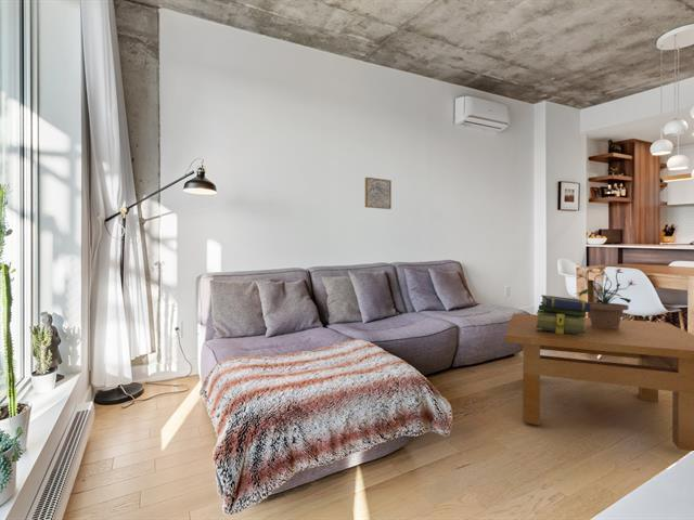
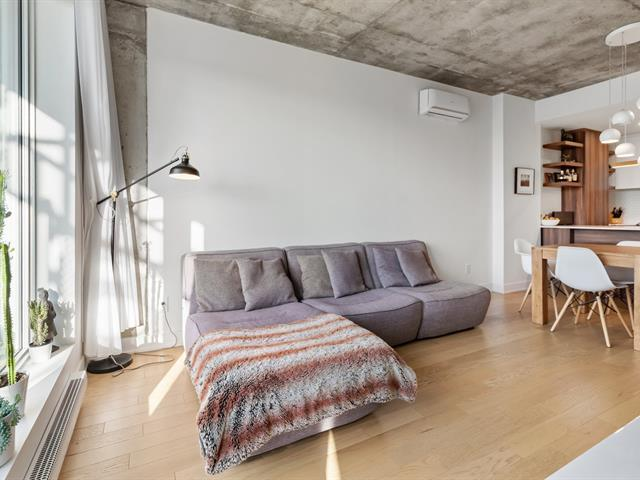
- potted plant [573,265,635,328]
- table [504,312,694,453]
- wall art [364,177,393,210]
- stack of books [536,294,591,336]
